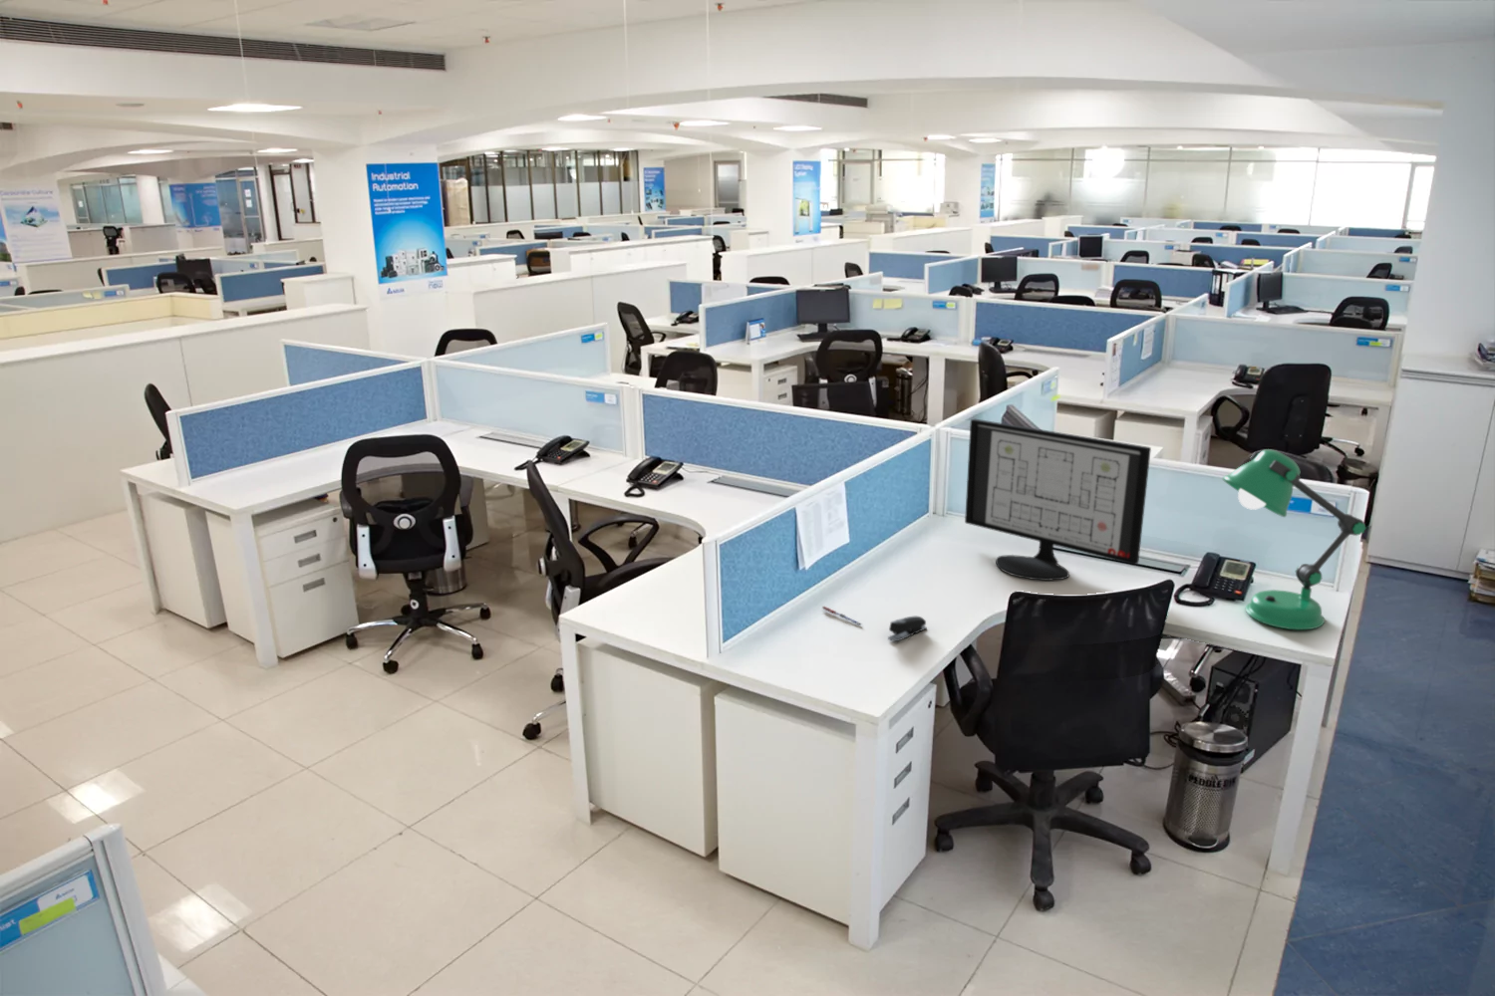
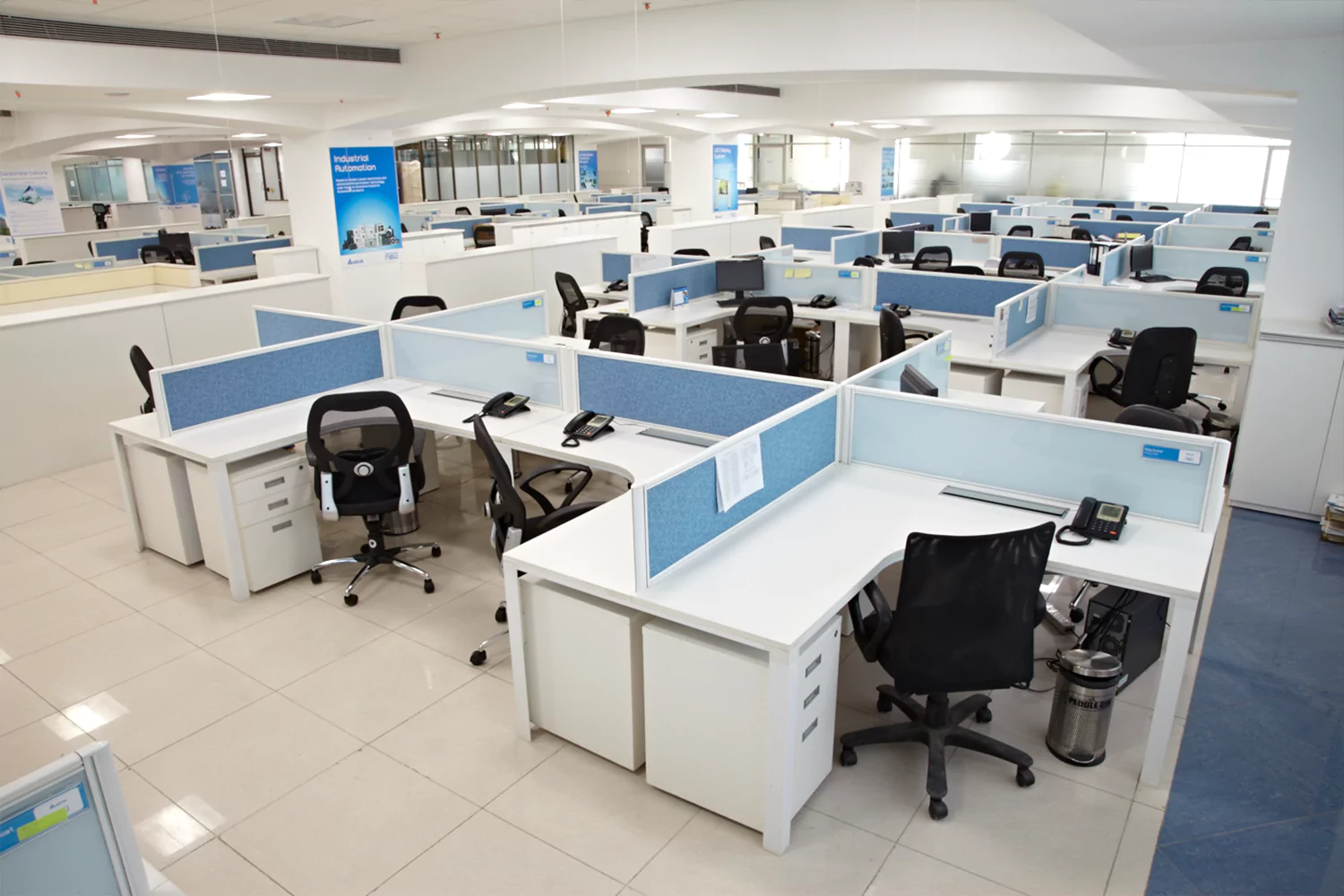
- pen [821,606,863,626]
- desk lamp [1221,448,1366,630]
- stapler [887,616,928,643]
- computer monitor [963,418,1152,581]
